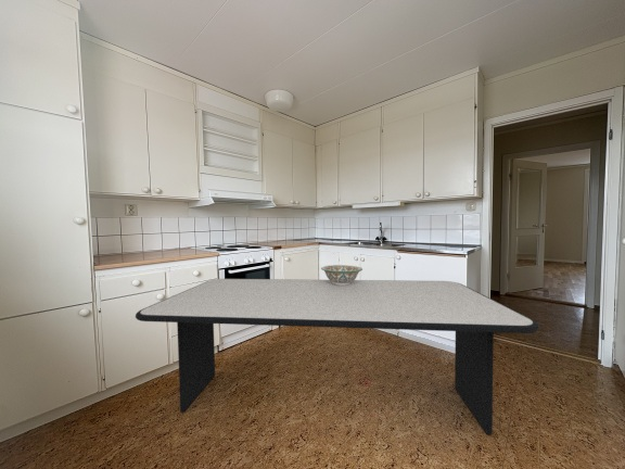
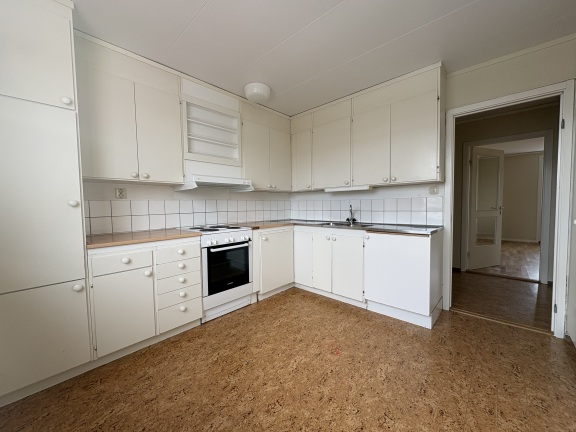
- decorative bowl [320,264,363,286]
- dining table [135,278,540,436]
